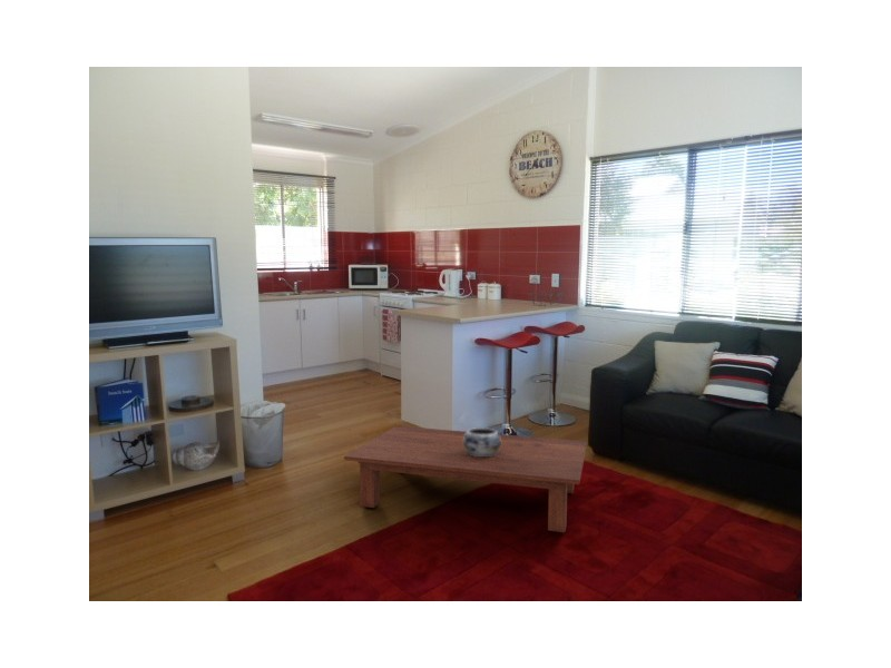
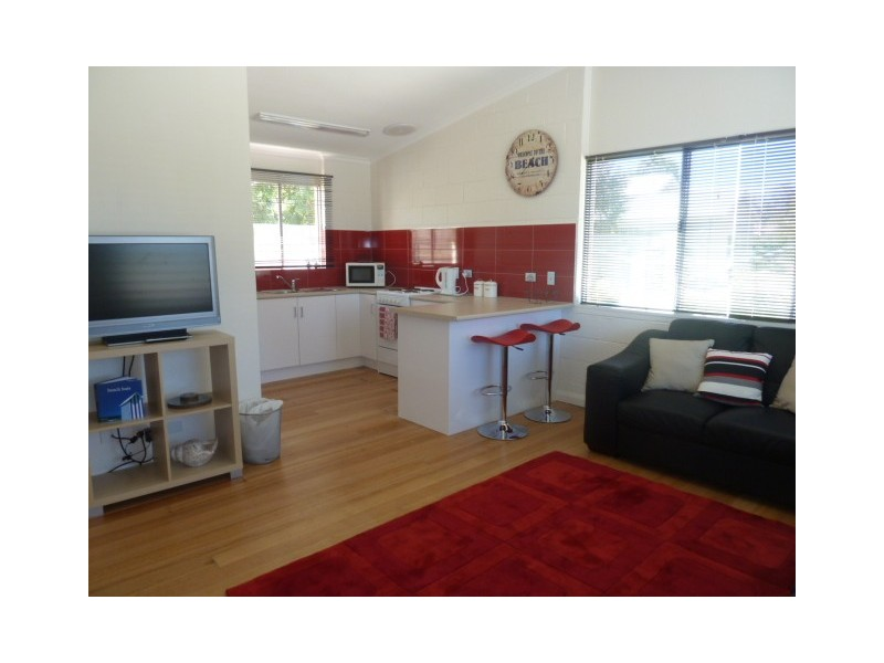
- decorative bowl [463,426,501,456]
- coffee table [343,425,588,533]
